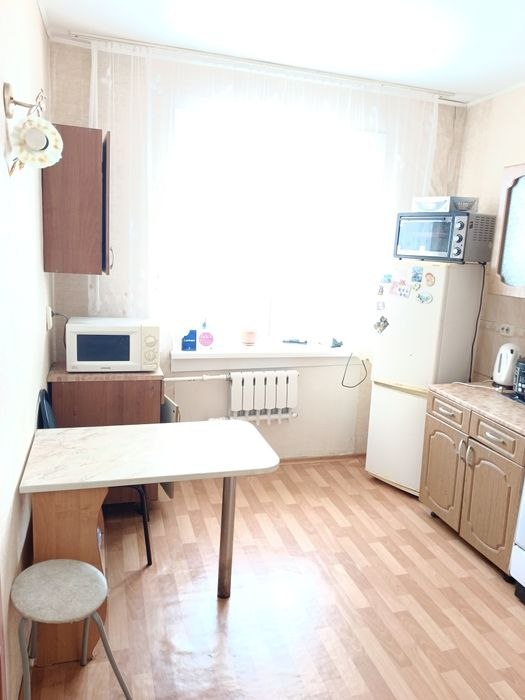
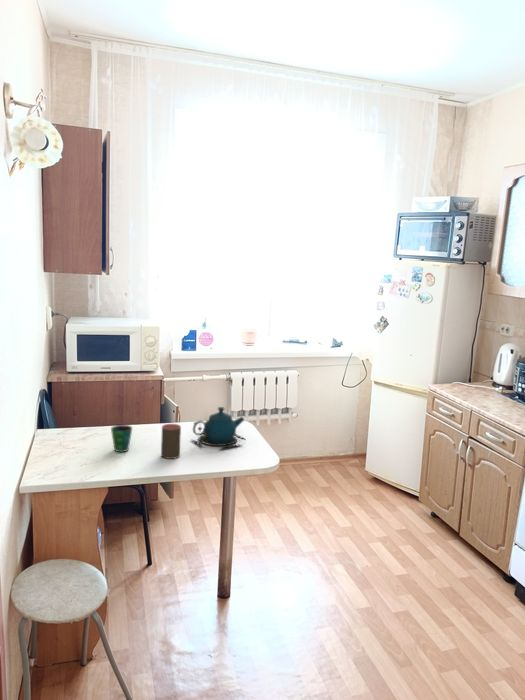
+ teapot [189,406,245,450]
+ cup [160,423,182,460]
+ cup [110,424,133,453]
